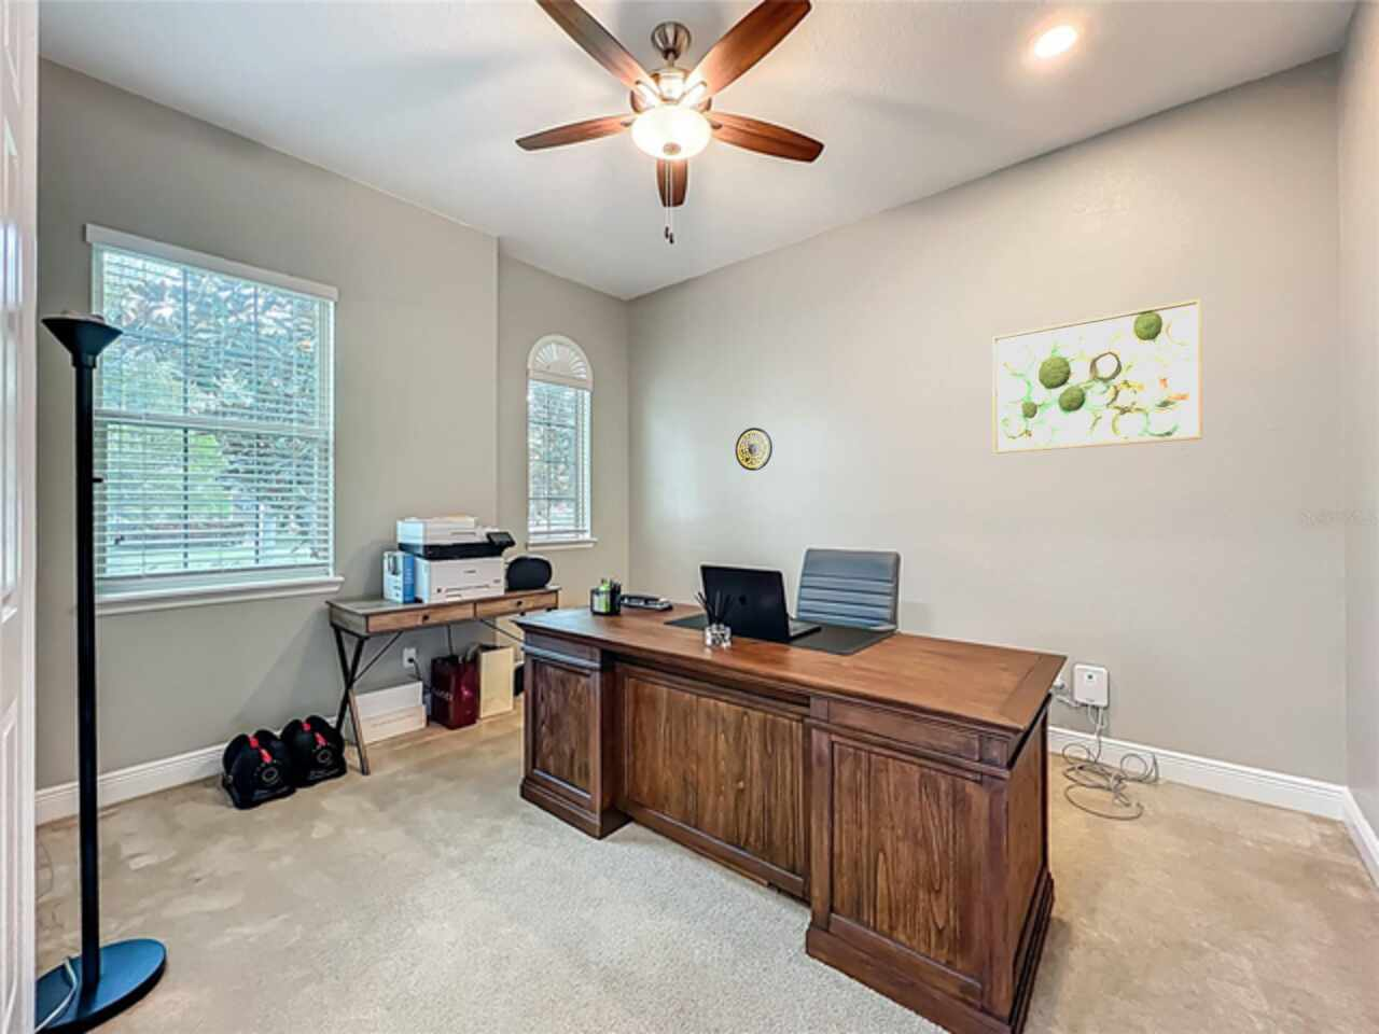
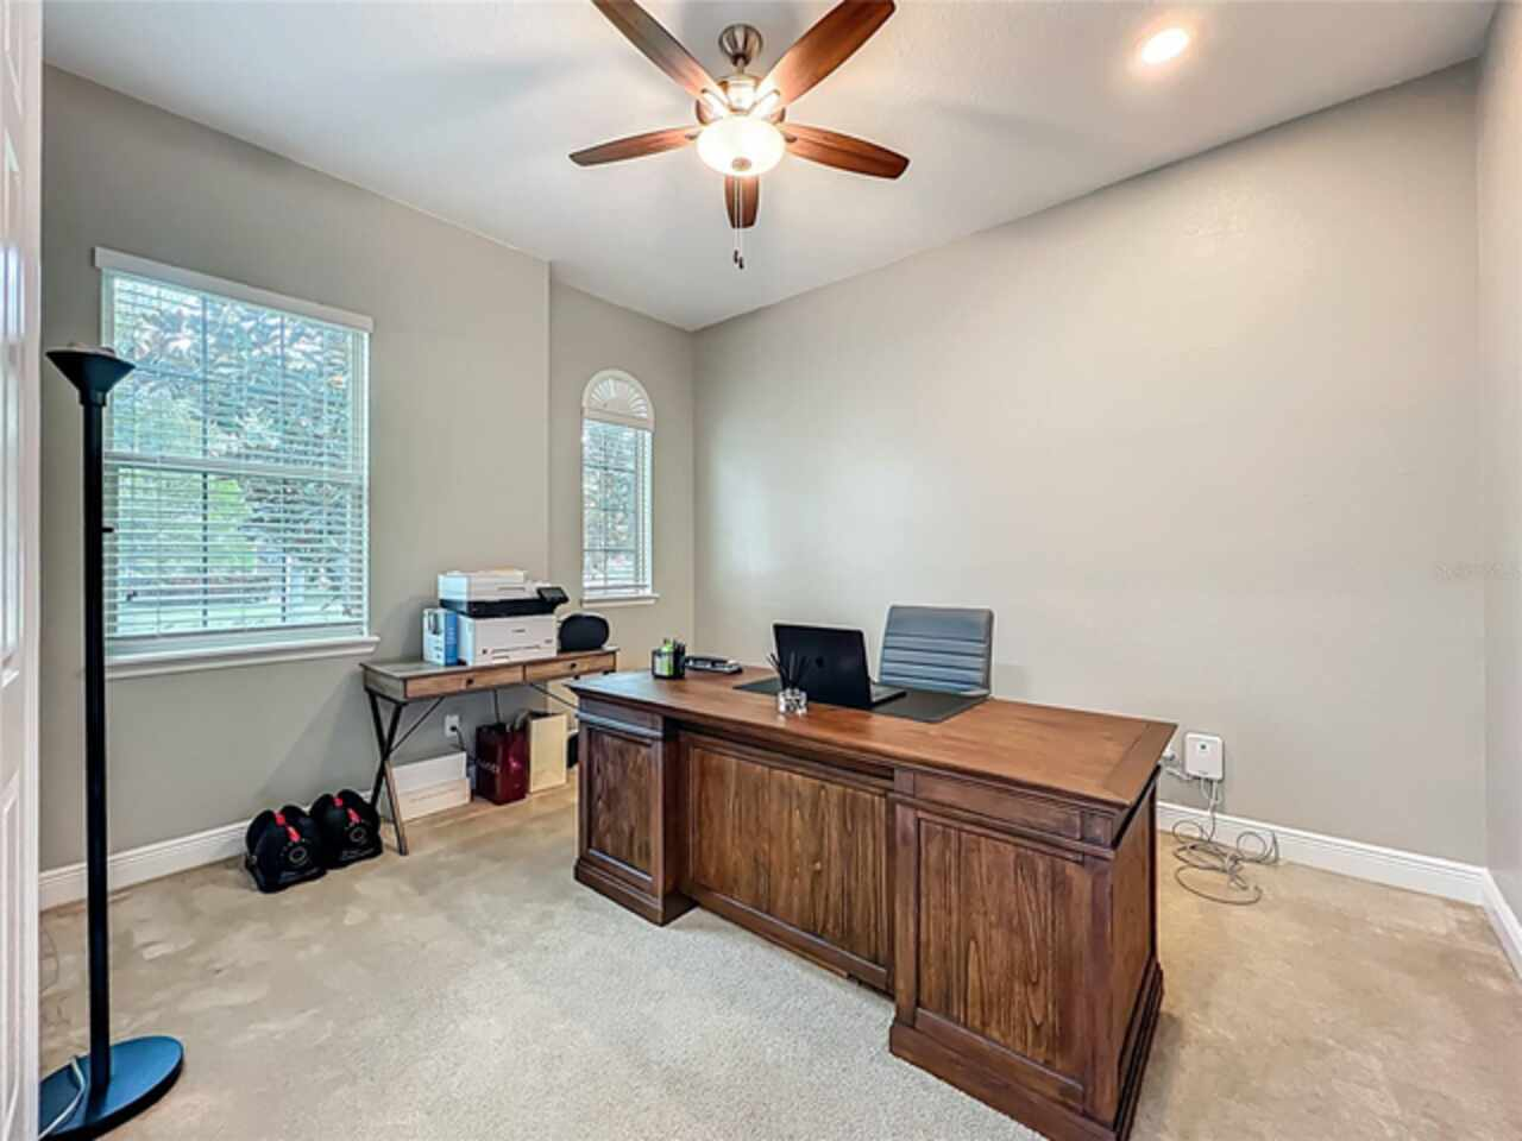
- wall clock [734,427,773,471]
- wall art [991,298,1203,454]
